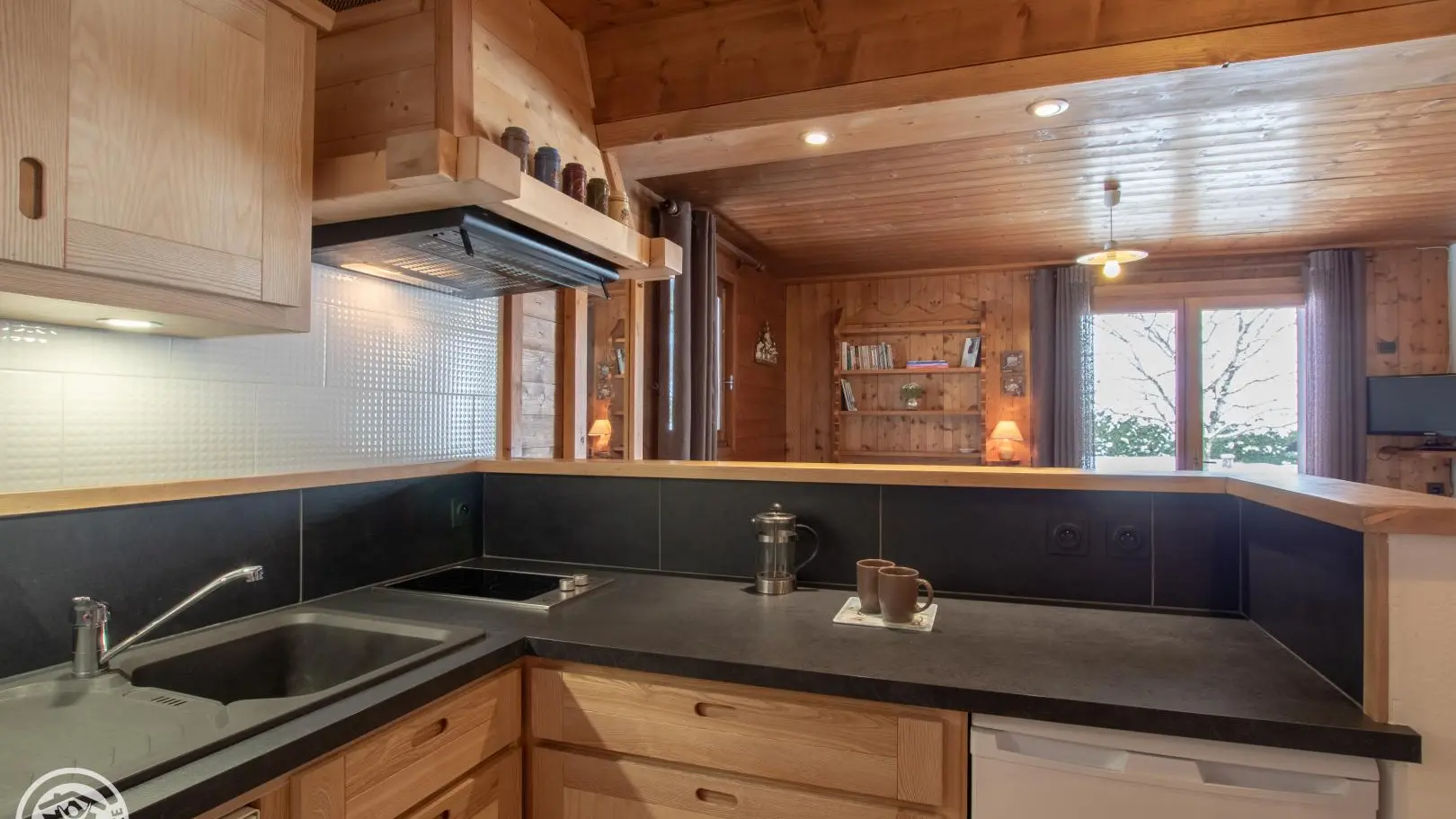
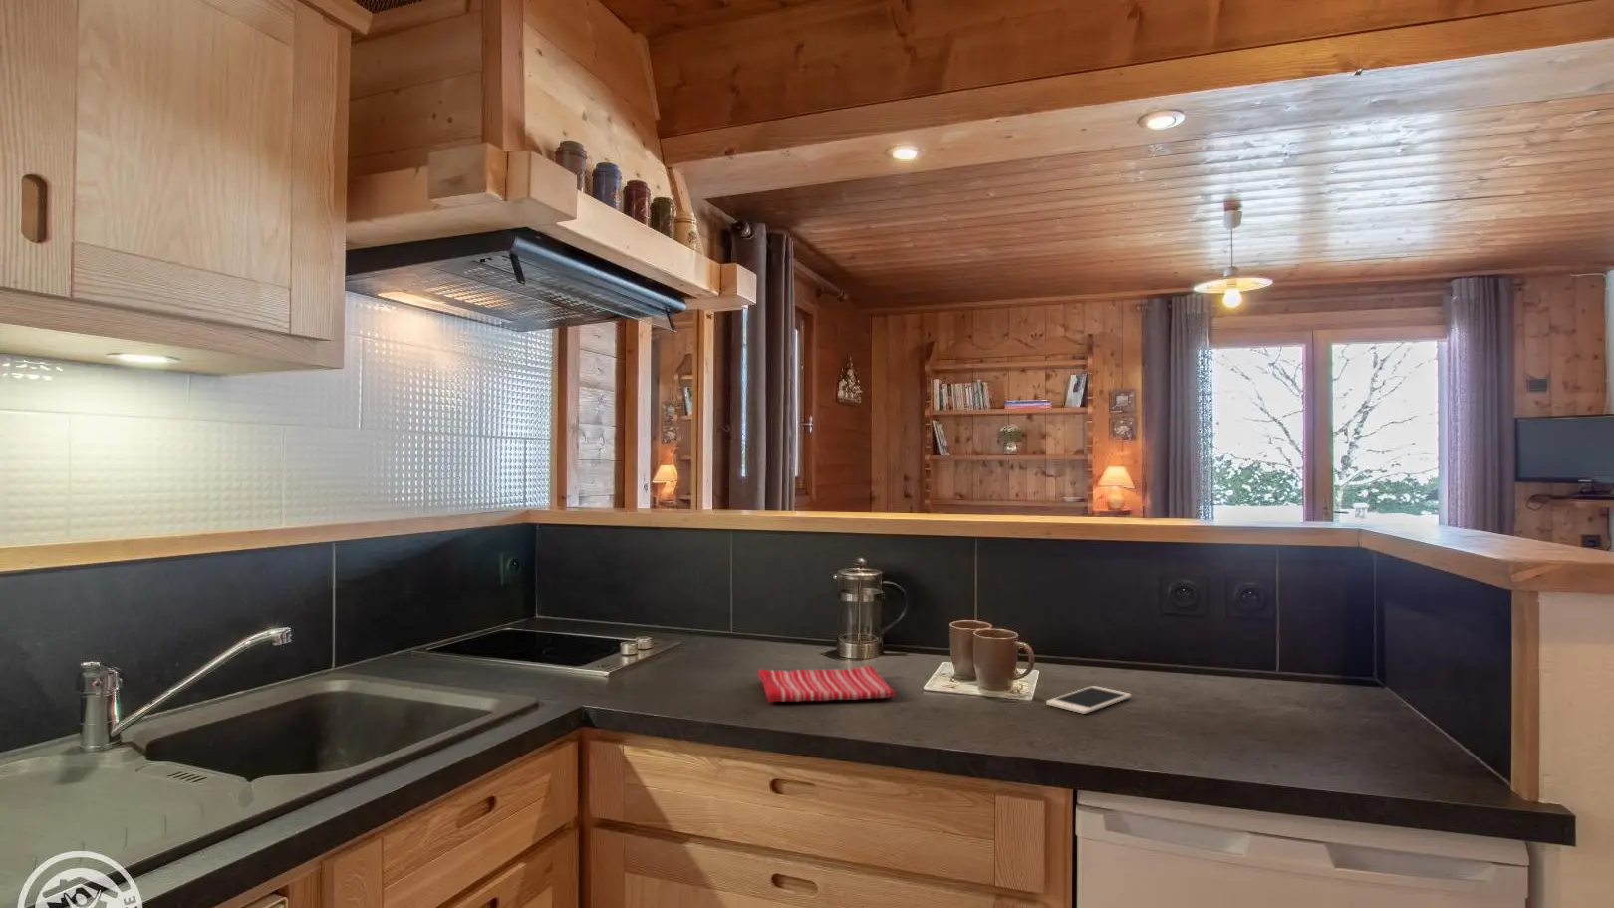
+ dish towel [757,665,896,703]
+ cell phone [1045,685,1132,715]
